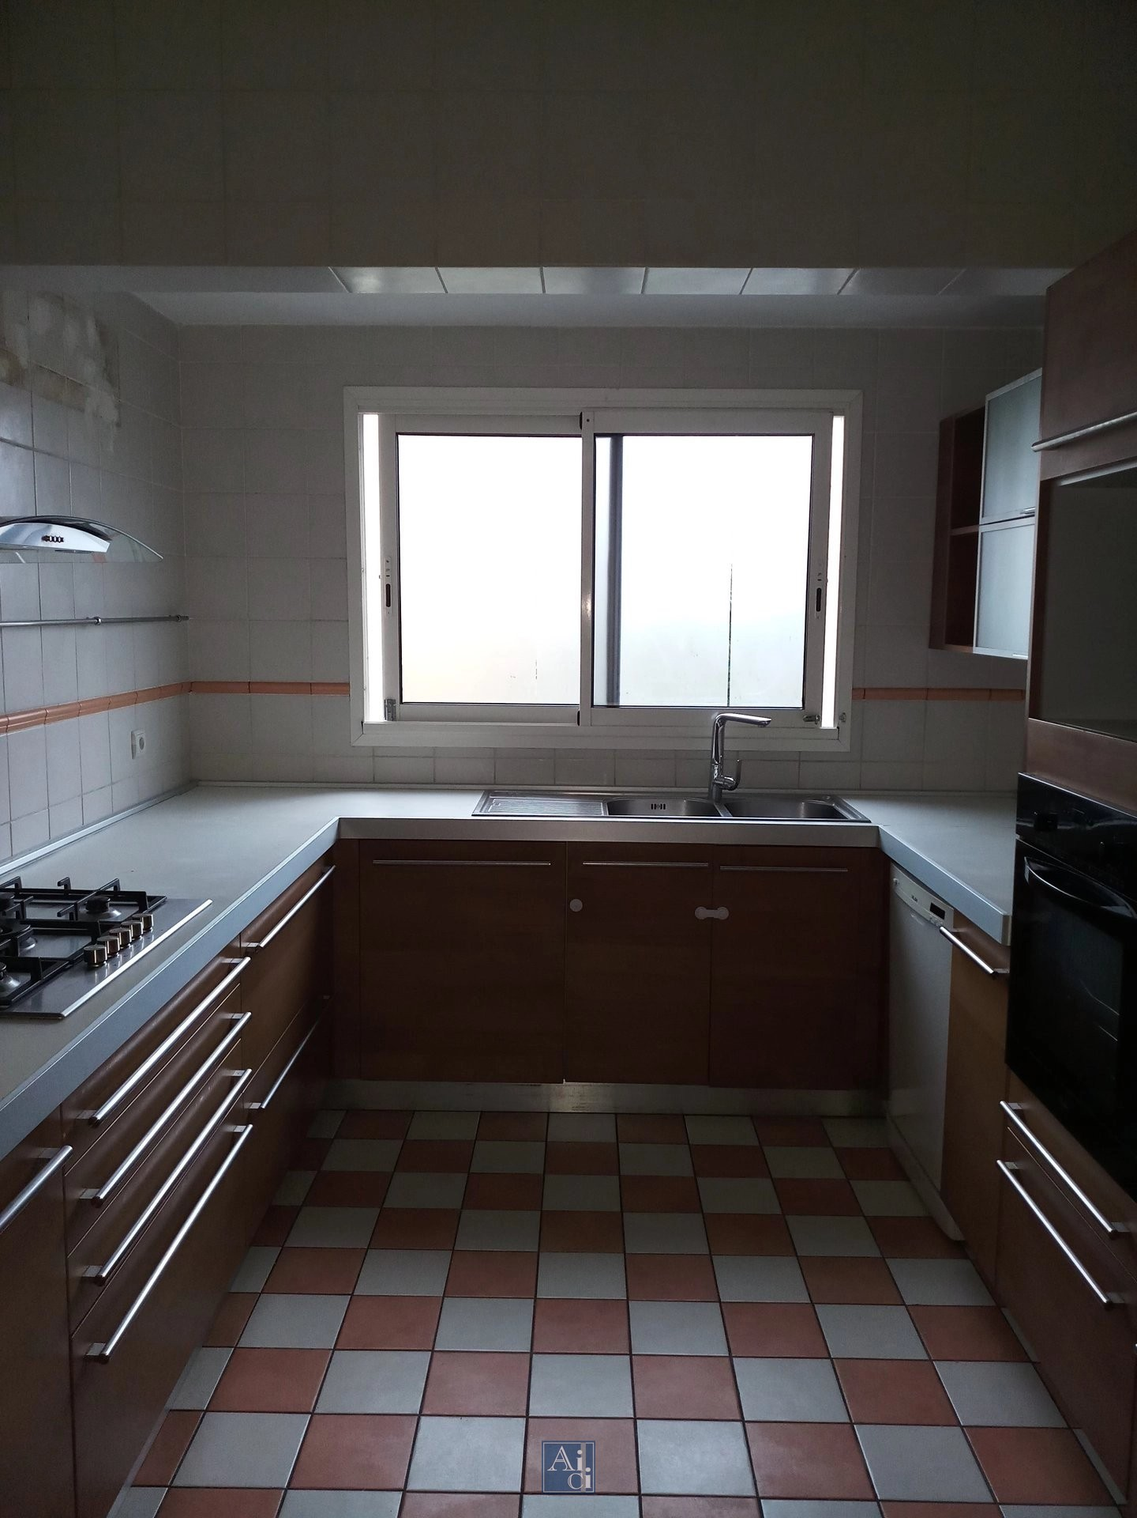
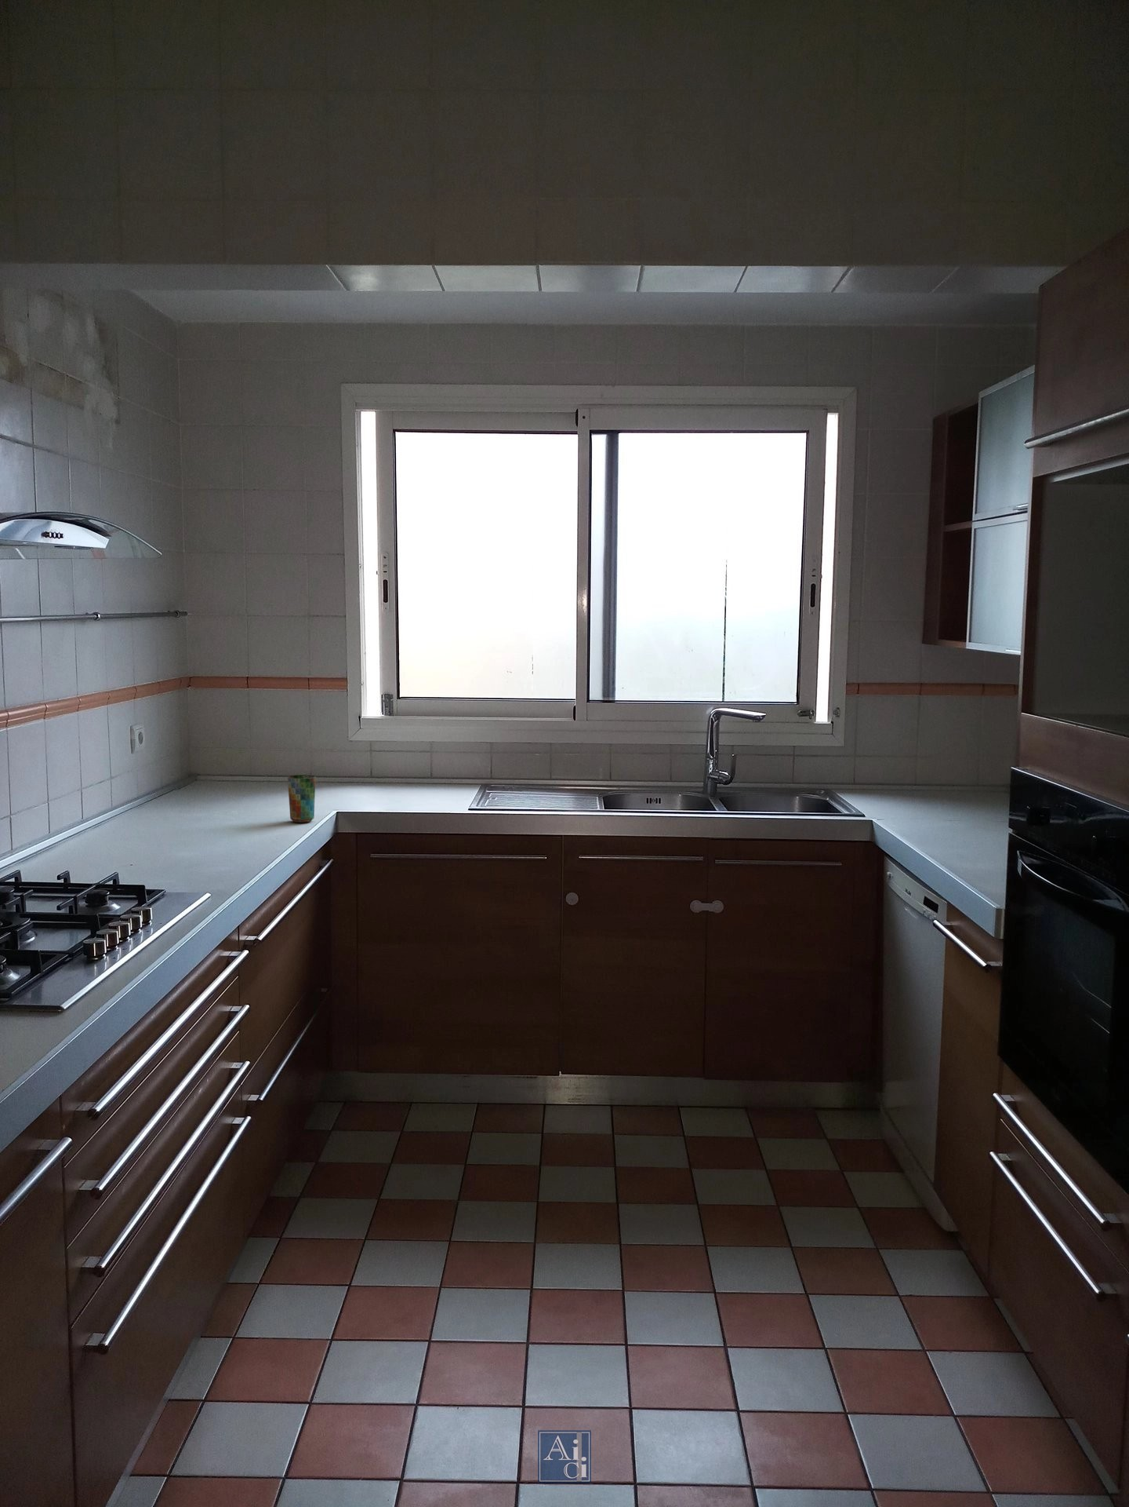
+ cup [287,774,315,824]
